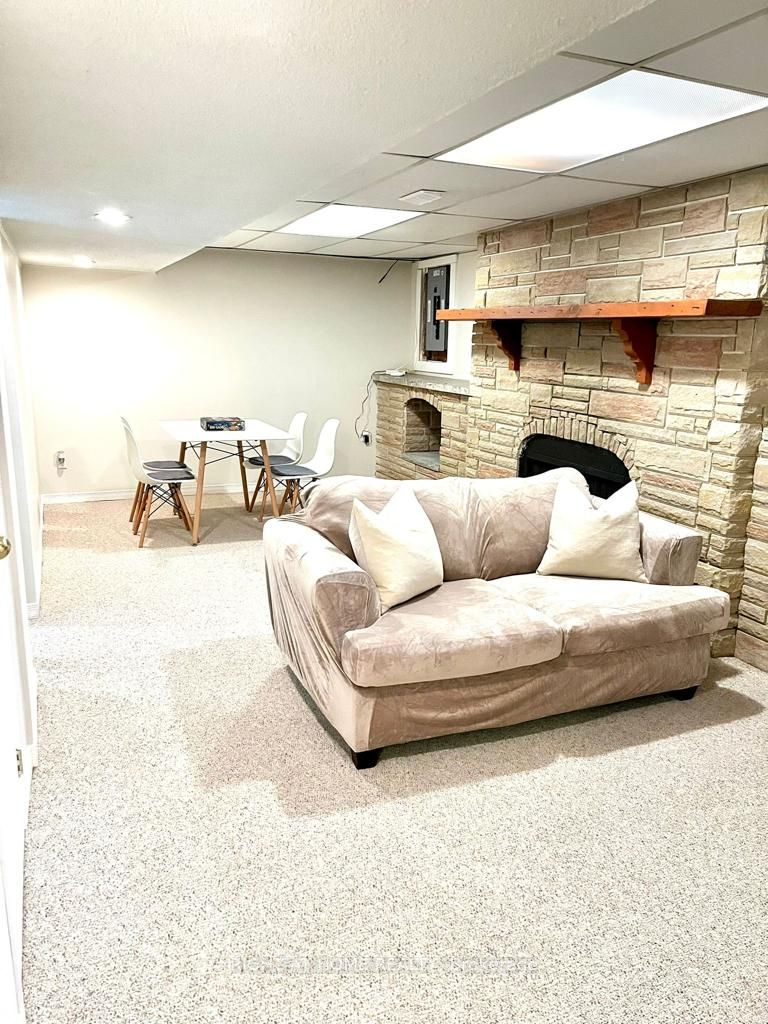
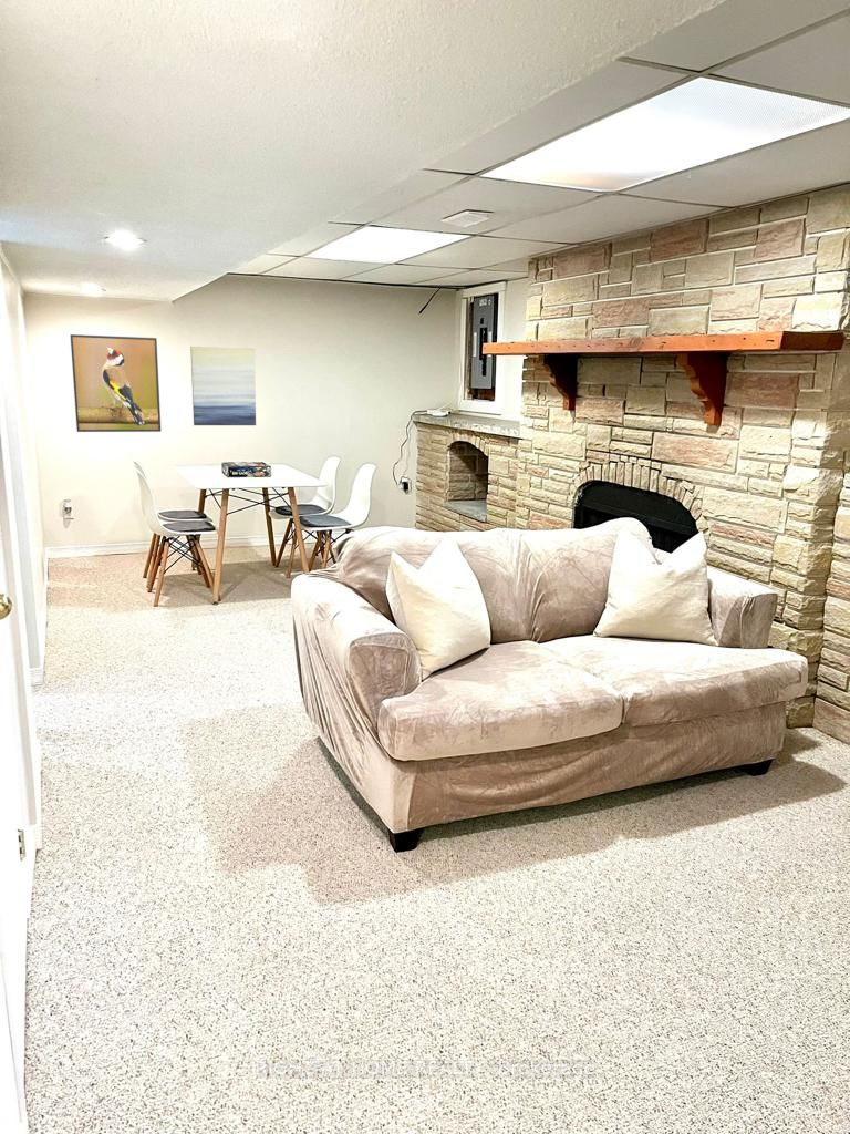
+ wall art [189,346,257,426]
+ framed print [70,333,162,433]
